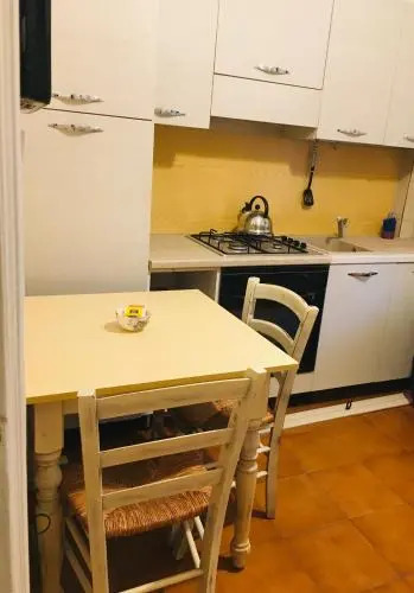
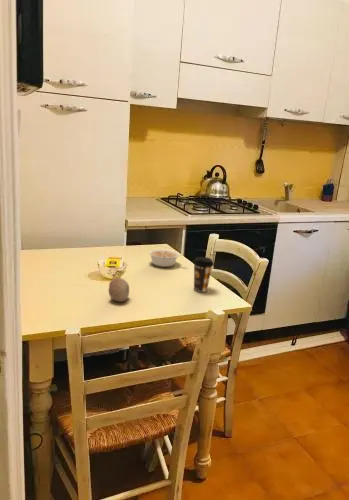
+ coffee cup [192,256,215,293]
+ legume [147,248,182,268]
+ fruit [108,277,130,303]
